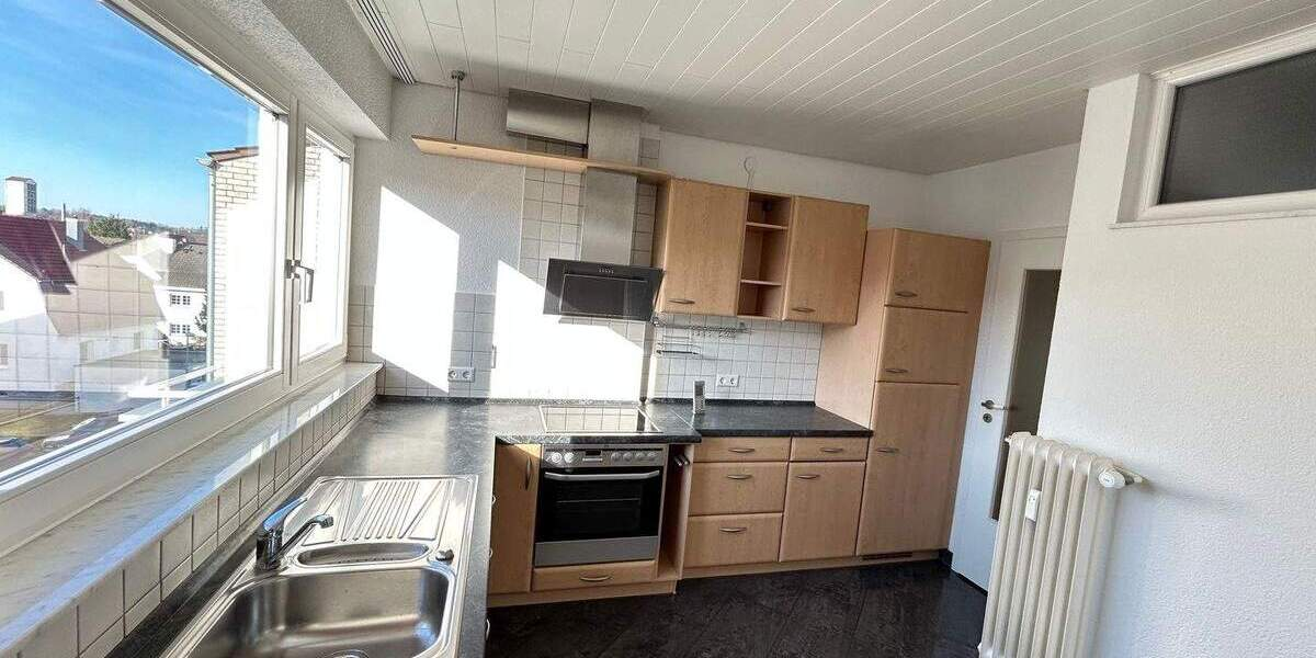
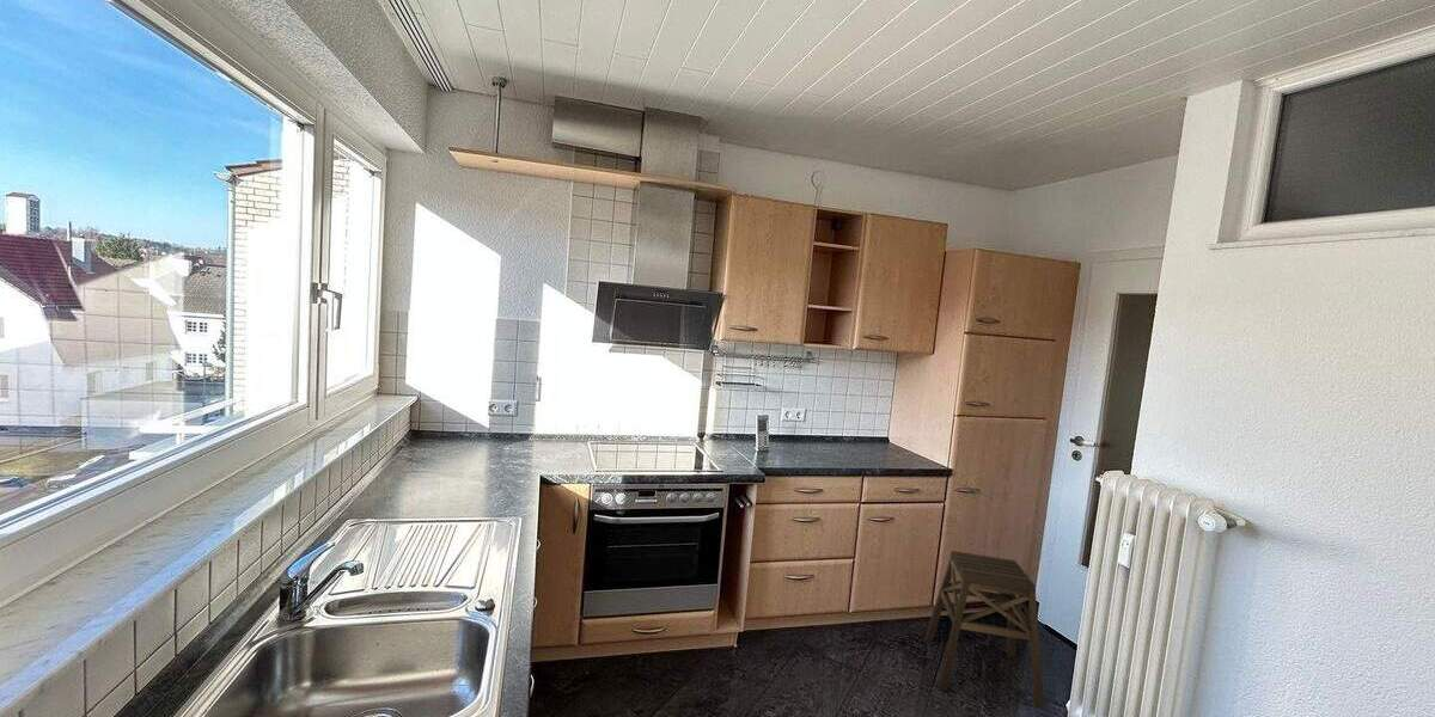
+ stool [924,550,1045,711]
